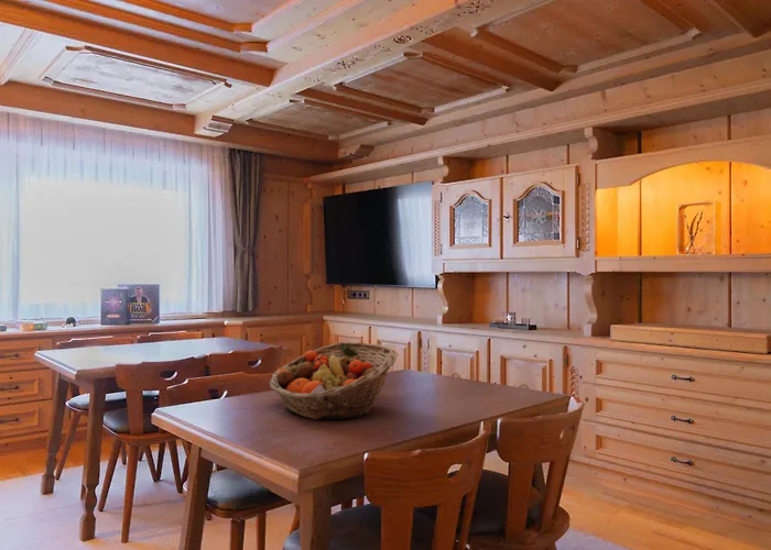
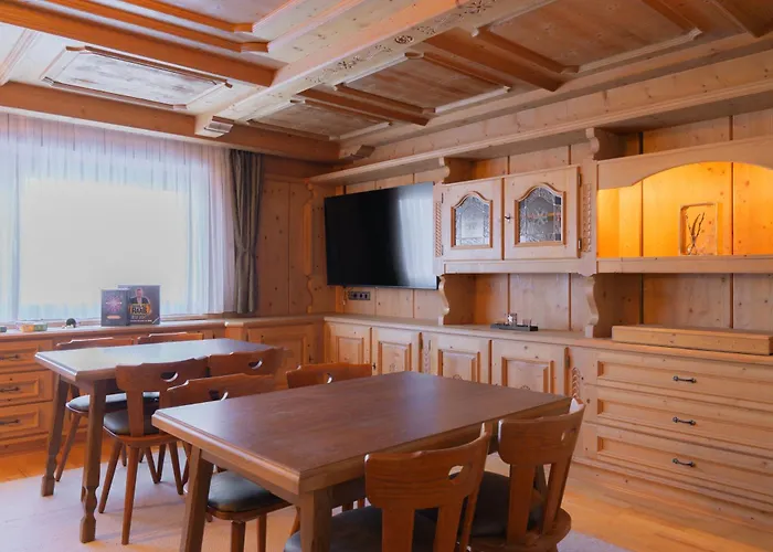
- fruit basket [269,341,399,420]
